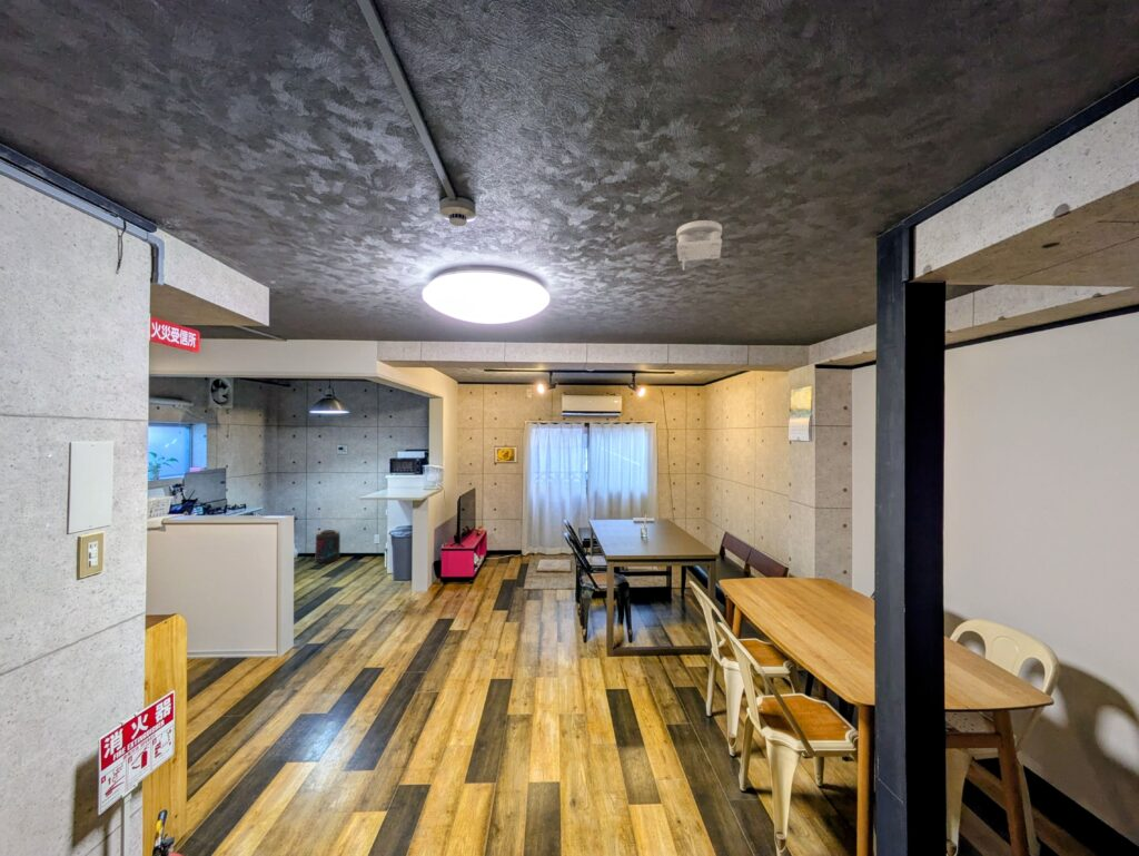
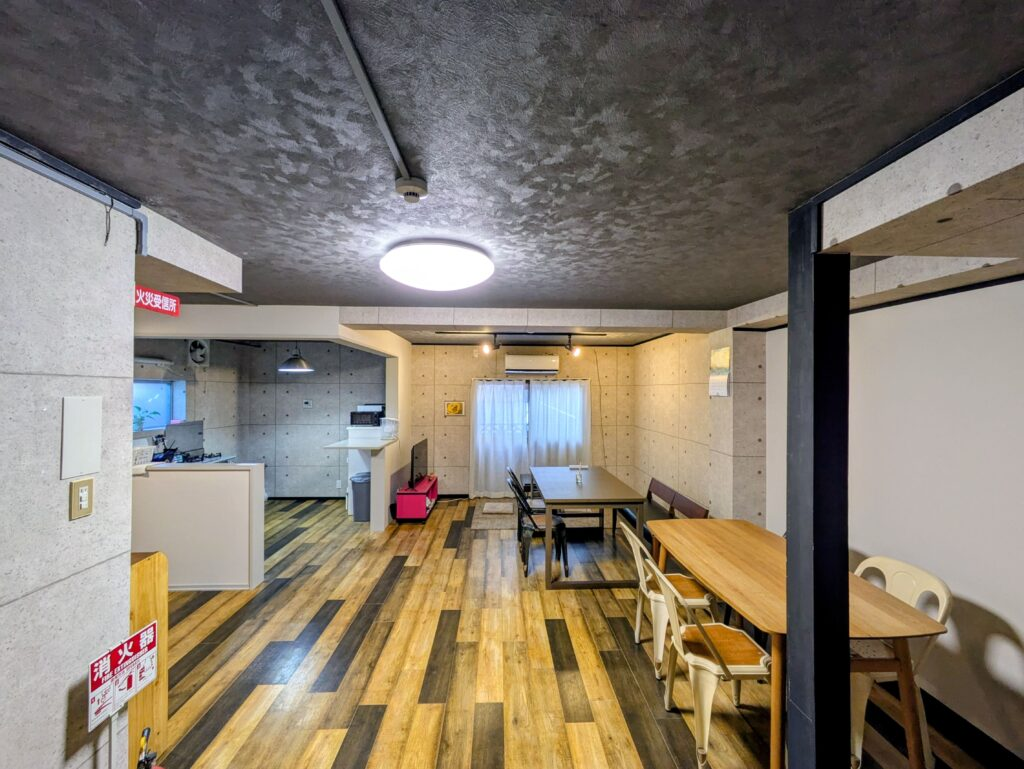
- smoke detector [675,219,723,272]
- supplement container [314,529,341,563]
